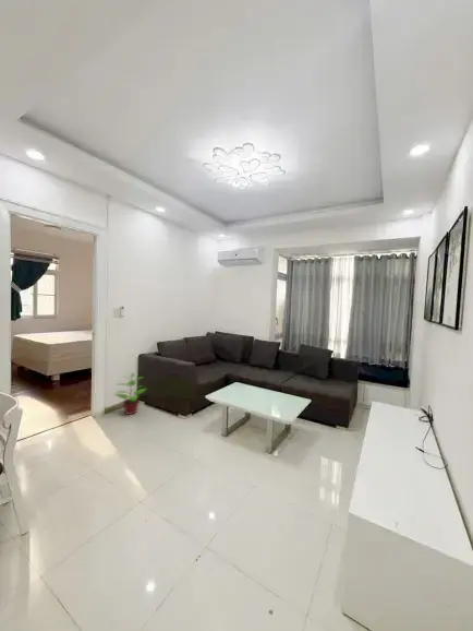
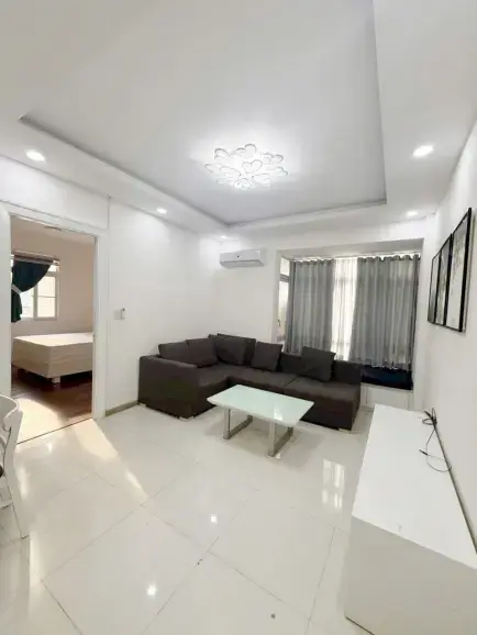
- potted plant [112,372,148,416]
